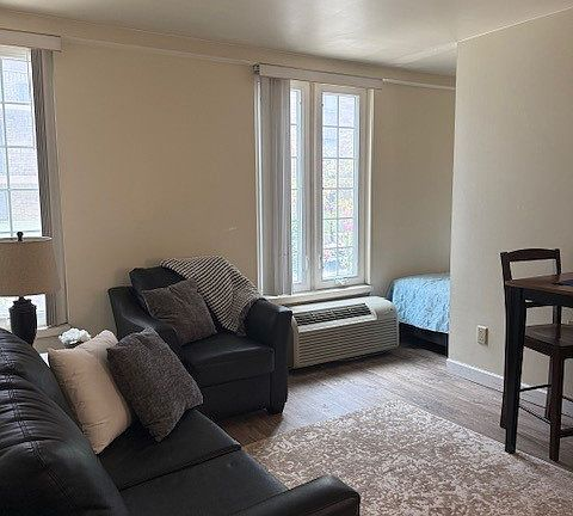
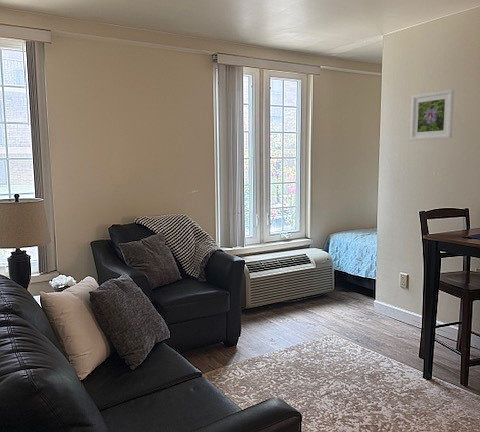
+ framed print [409,88,455,141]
